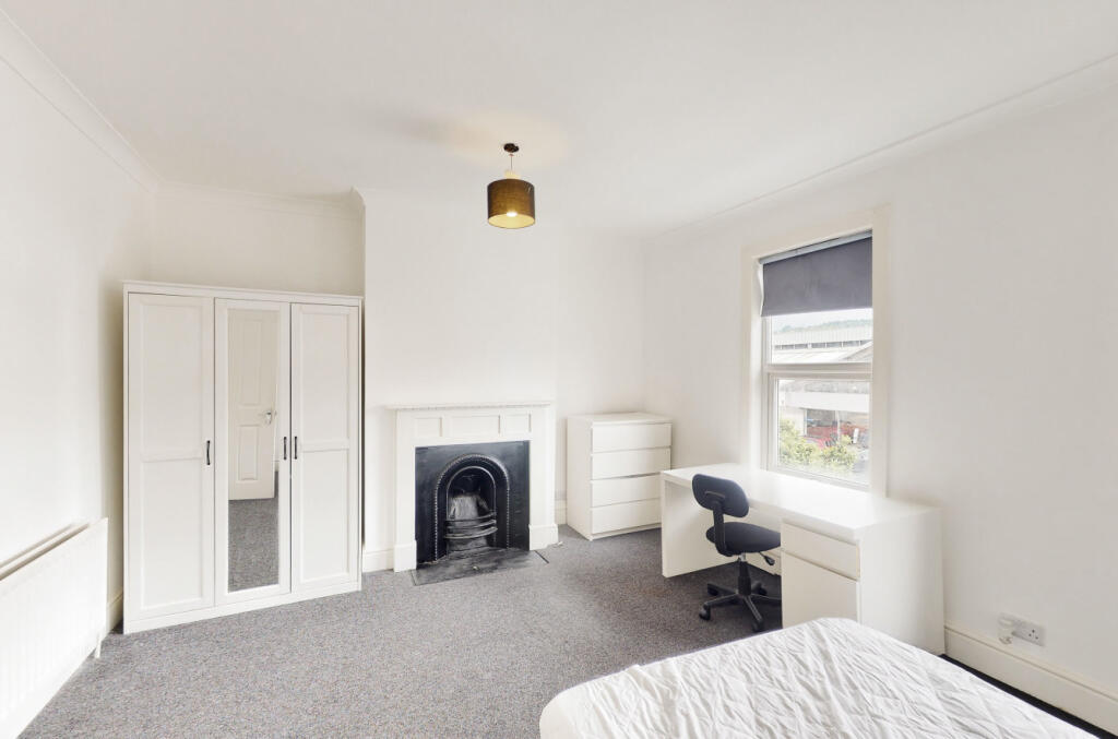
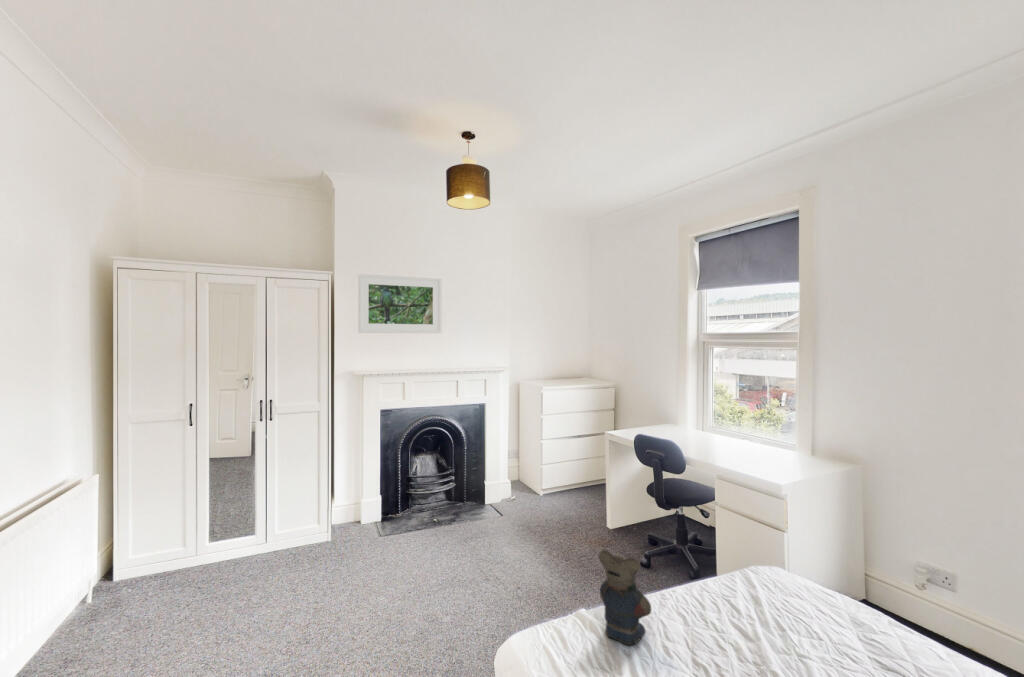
+ teddy bear [598,549,652,646]
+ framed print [358,273,442,334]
